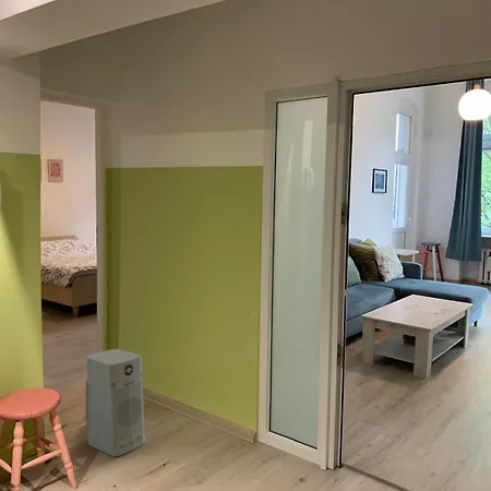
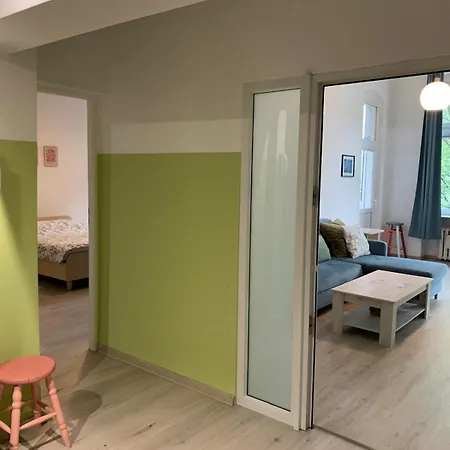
- air purifier [85,348,146,458]
